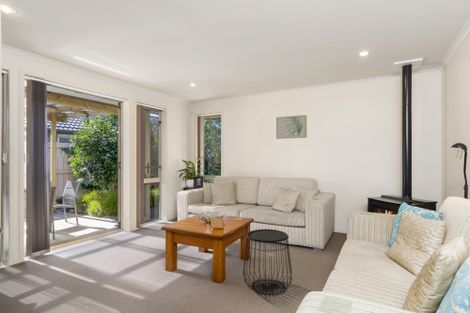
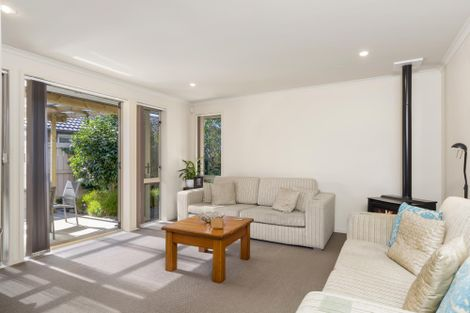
- side table [242,228,293,295]
- wall art [275,114,308,140]
